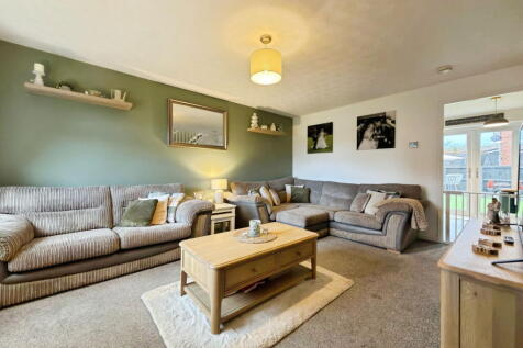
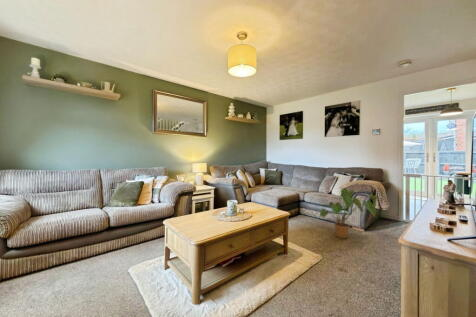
+ house plant [319,187,378,239]
